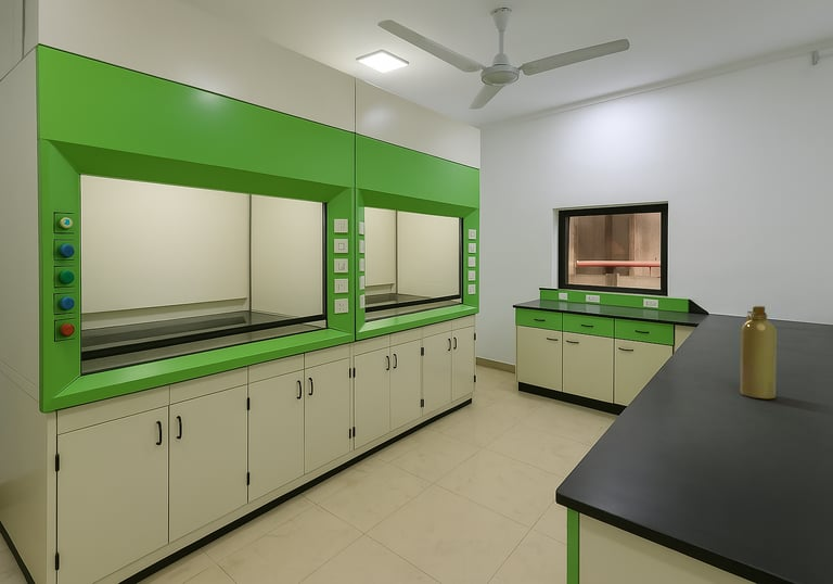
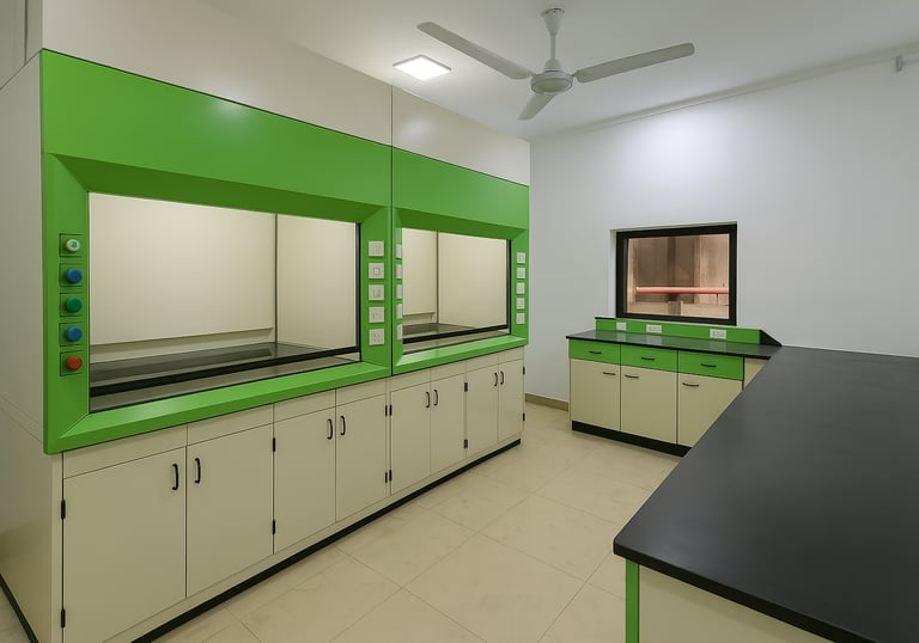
- spray bottle [739,305,778,399]
